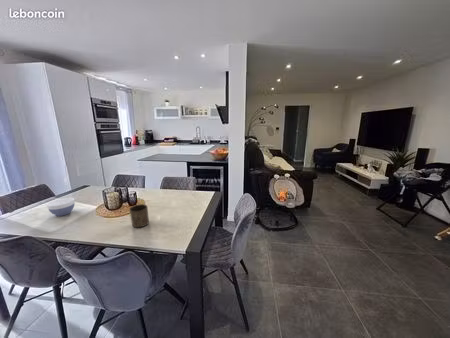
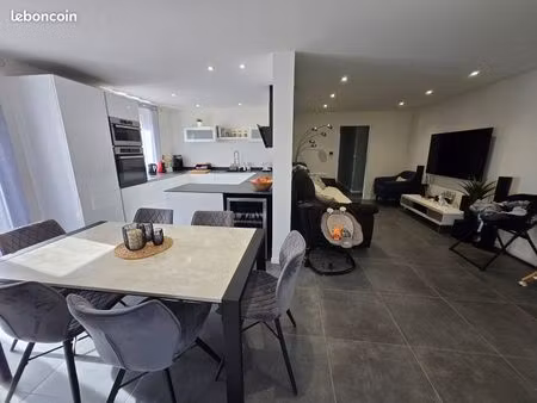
- cup [128,203,150,229]
- bowl [46,197,76,217]
